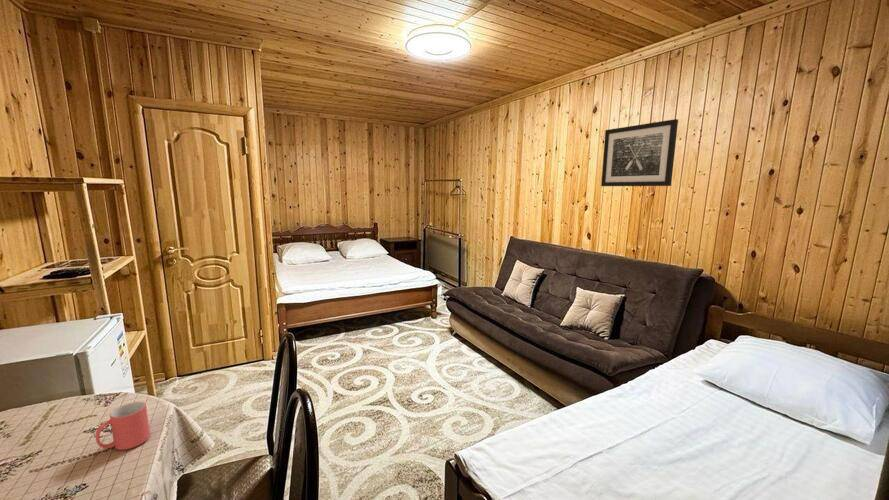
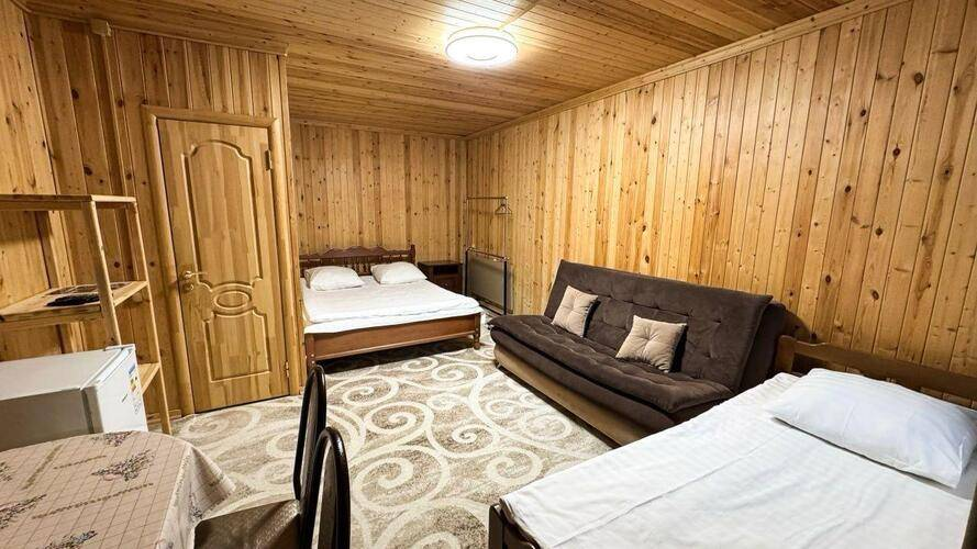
- mug [94,401,151,451]
- wall art [600,118,679,187]
